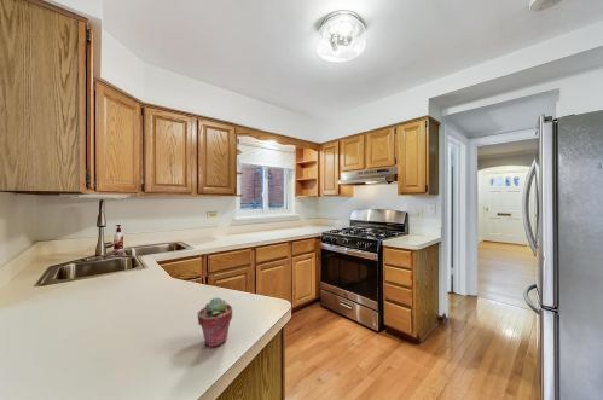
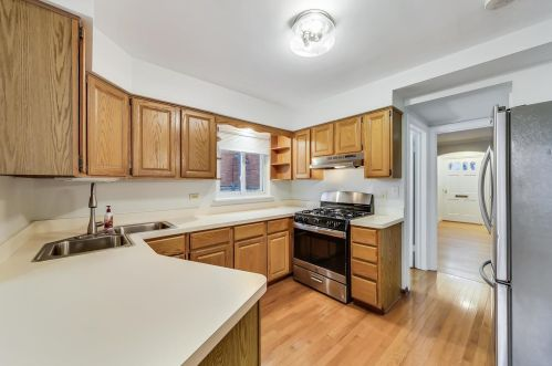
- potted succulent [197,296,233,349]
